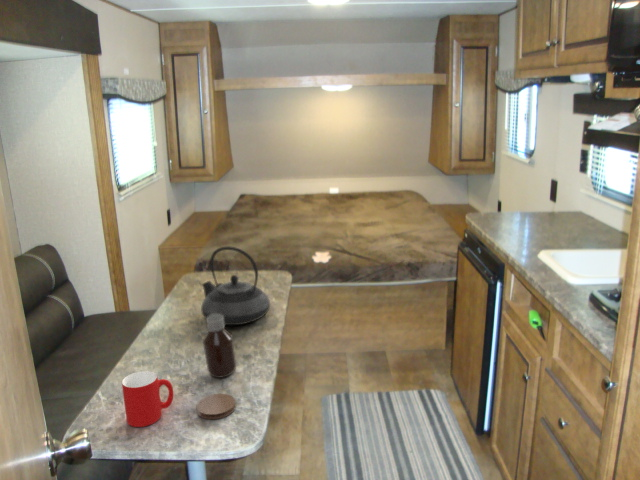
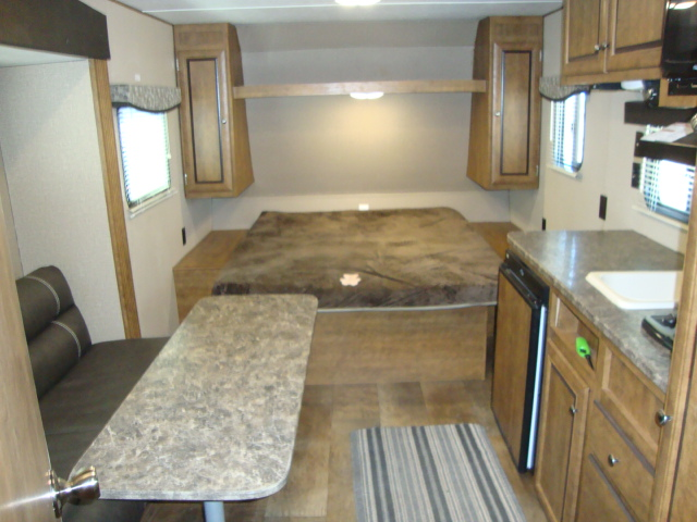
- coaster [196,393,237,420]
- bottle [202,314,237,379]
- cup [121,370,174,428]
- teapot [200,245,271,326]
